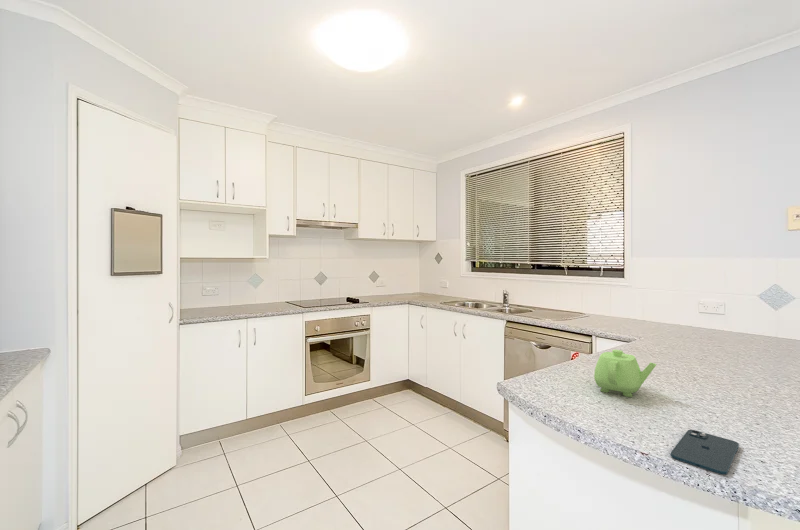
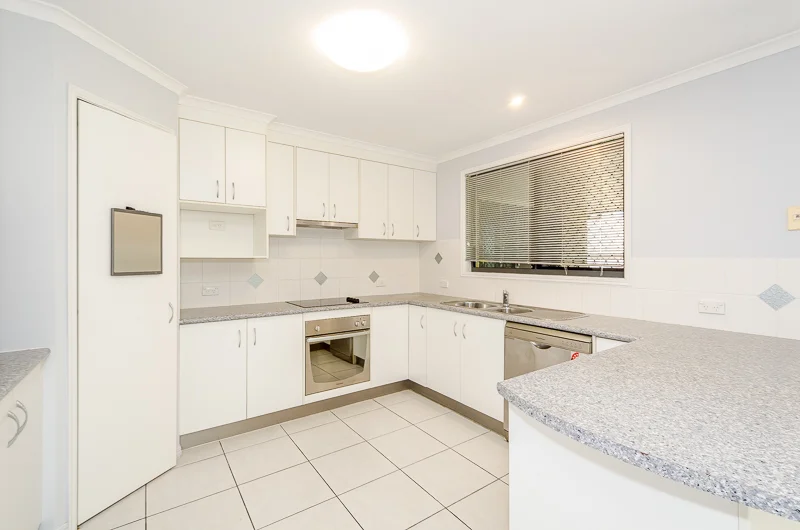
- teapot [593,349,657,398]
- smartphone [670,429,740,475]
